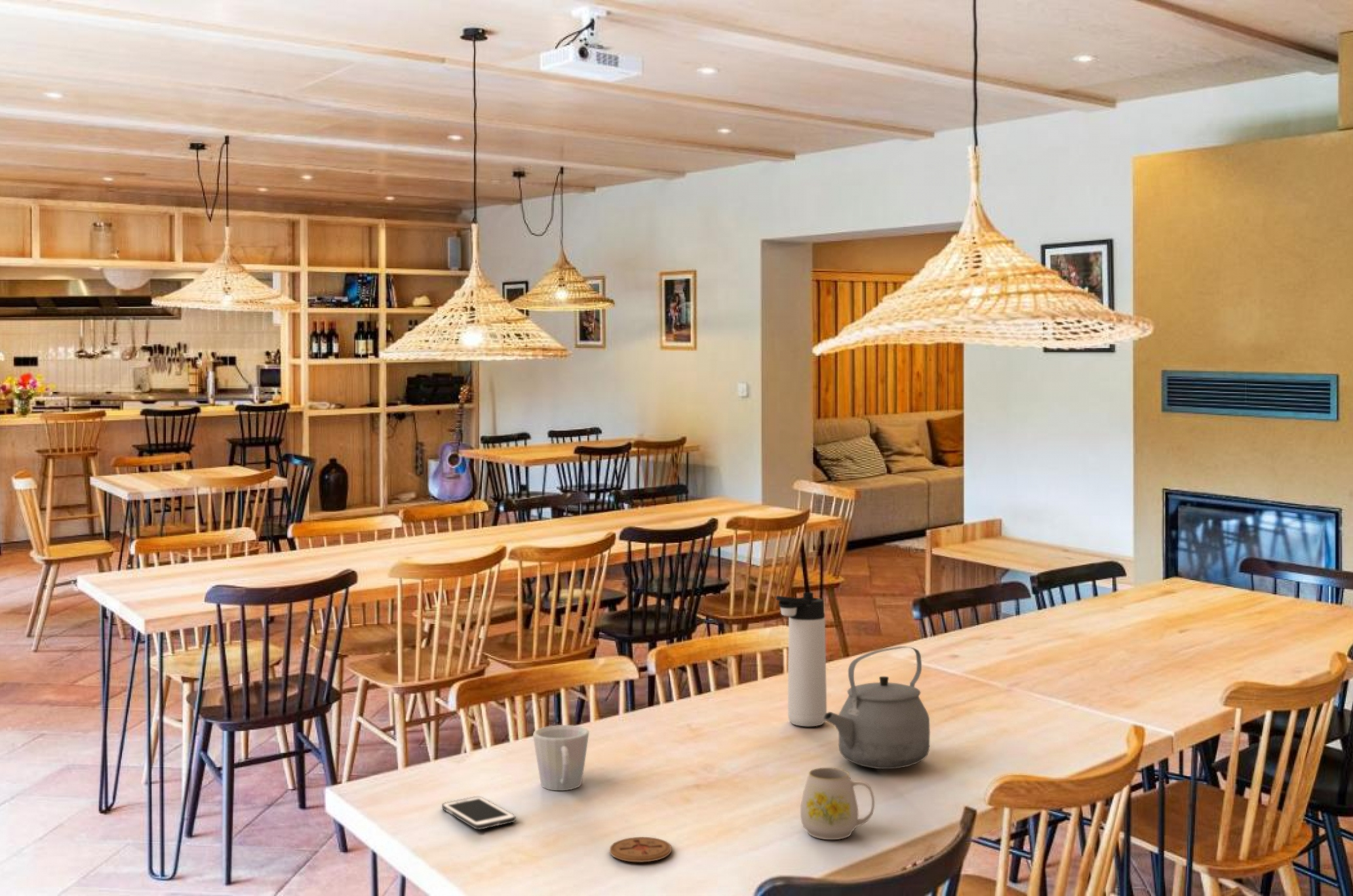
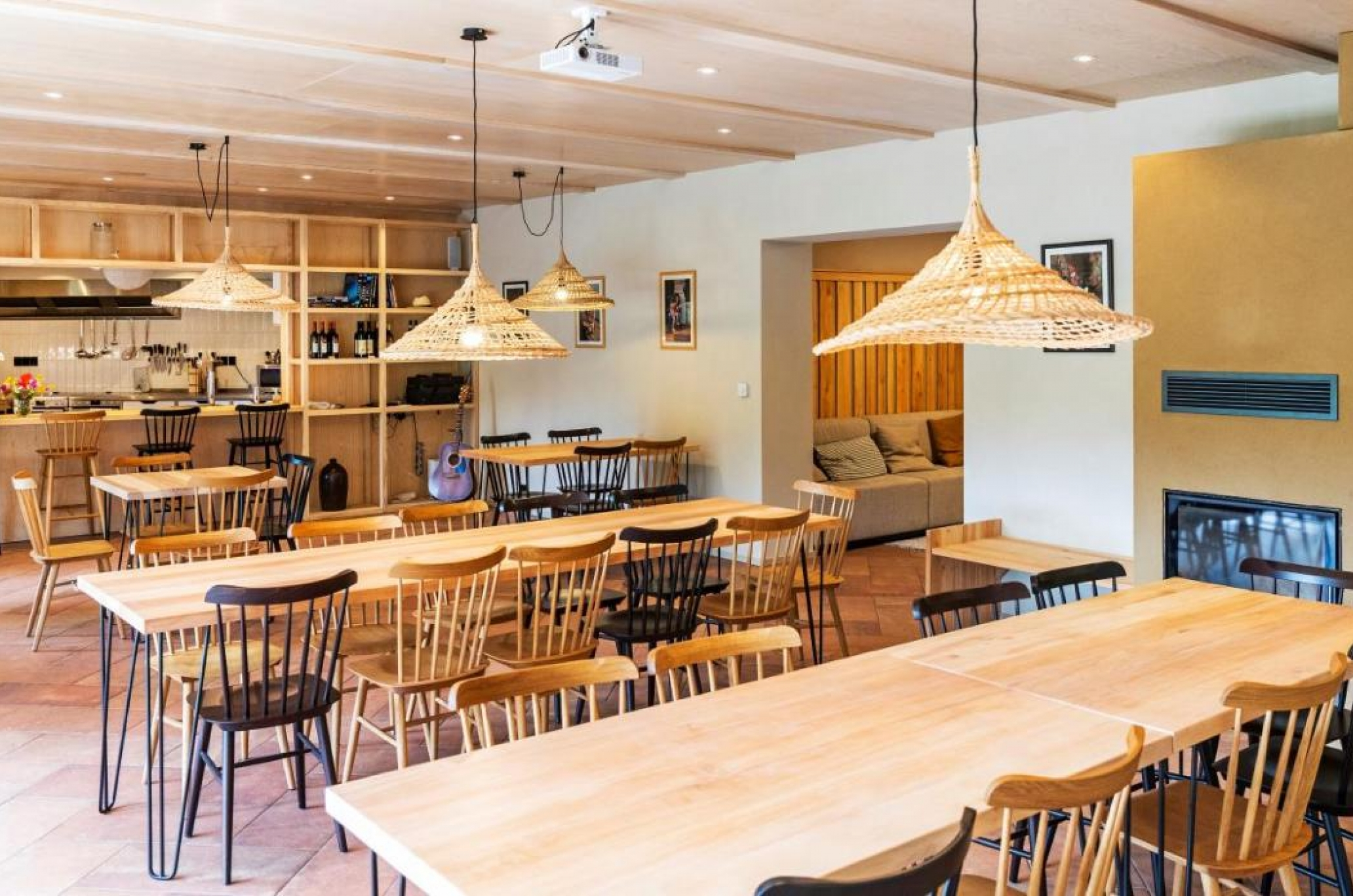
- thermos bottle [775,591,827,727]
- coaster [609,836,673,863]
- mug [532,724,590,791]
- tea kettle [824,646,931,769]
- mug [800,767,875,840]
- cell phone [441,796,517,830]
